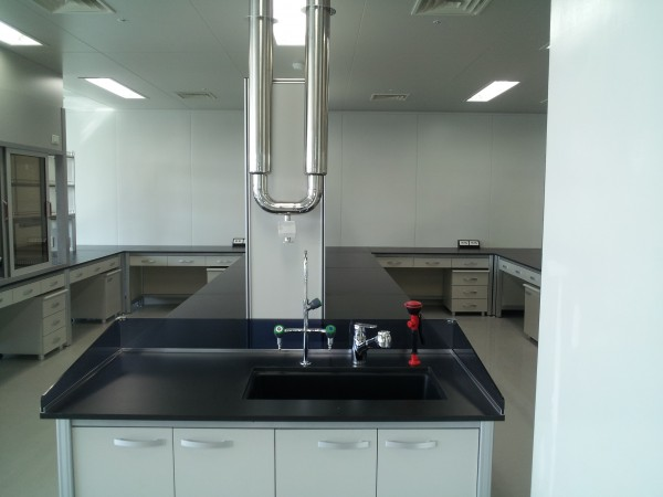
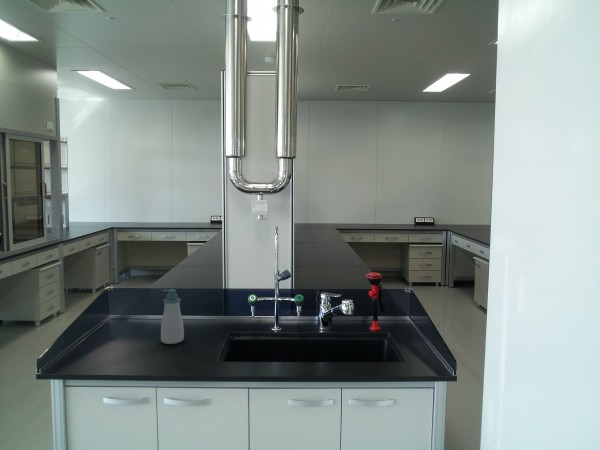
+ soap bottle [160,288,185,345]
